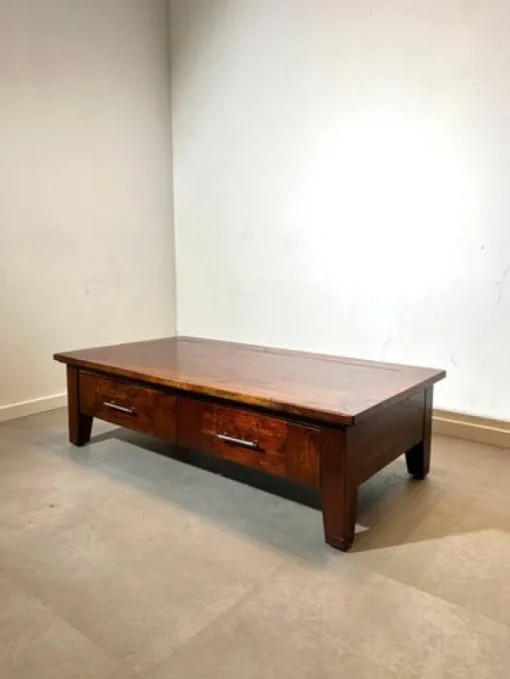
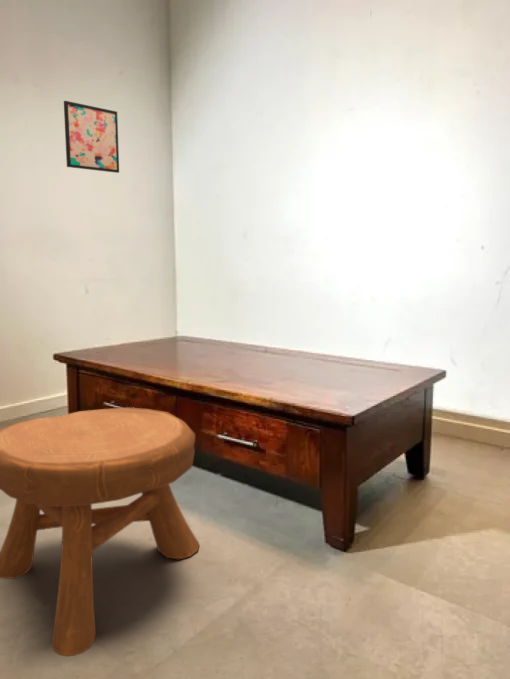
+ wall art [63,100,120,174]
+ stool [0,406,201,657]
